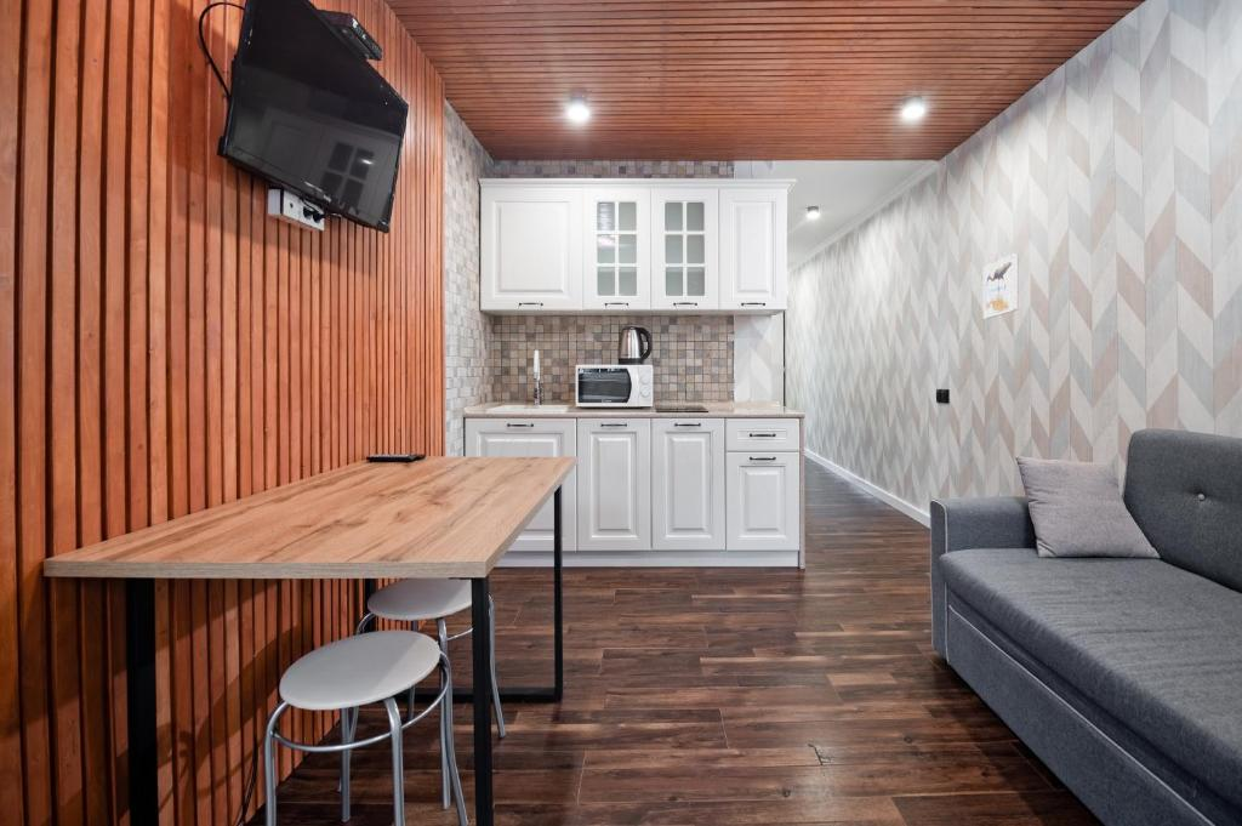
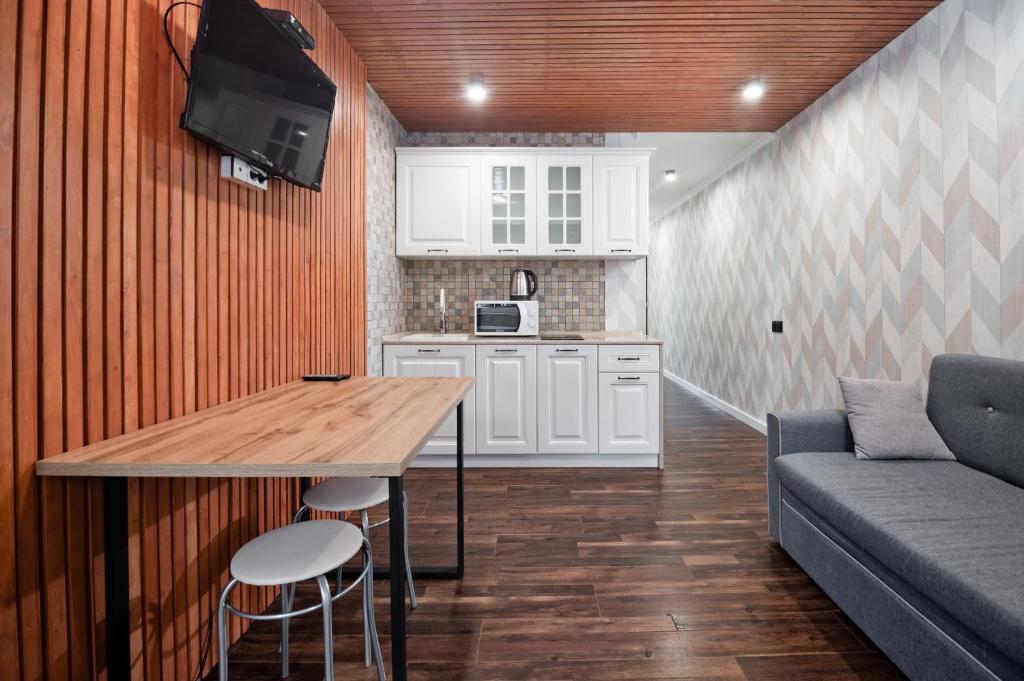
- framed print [982,254,1020,319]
